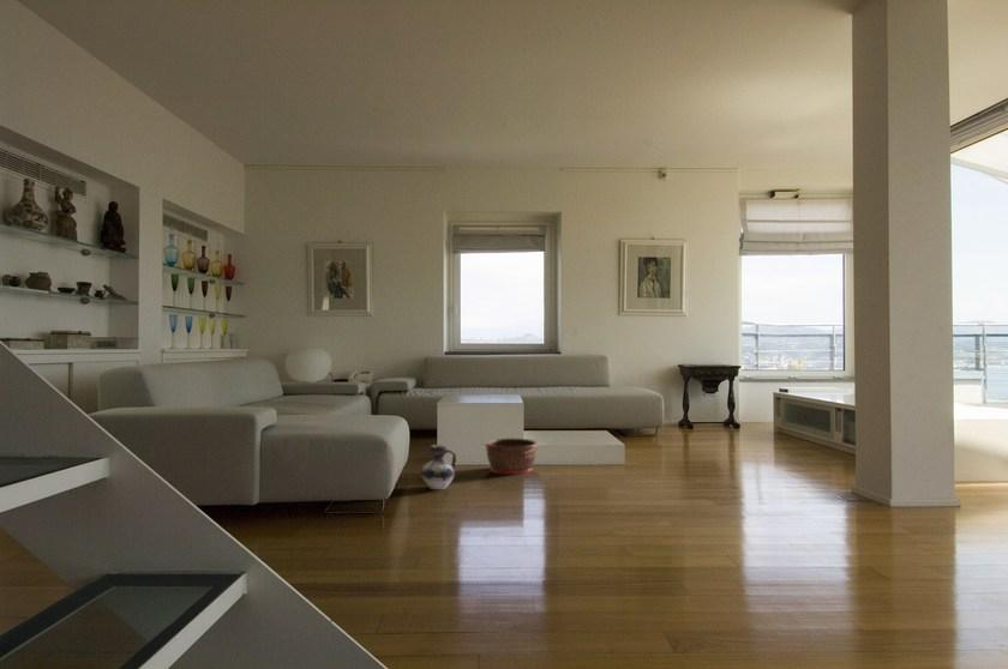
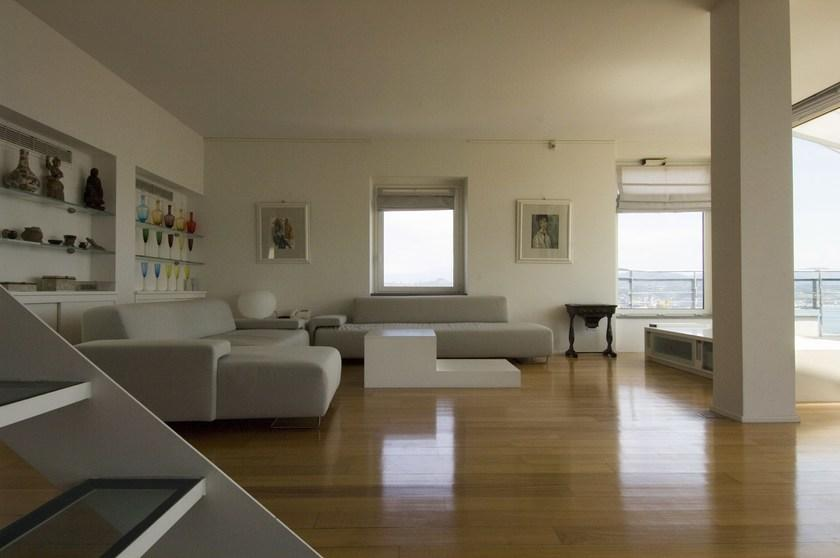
- ceramic jug [420,444,457,490]
- basket [484,438,539,476]
